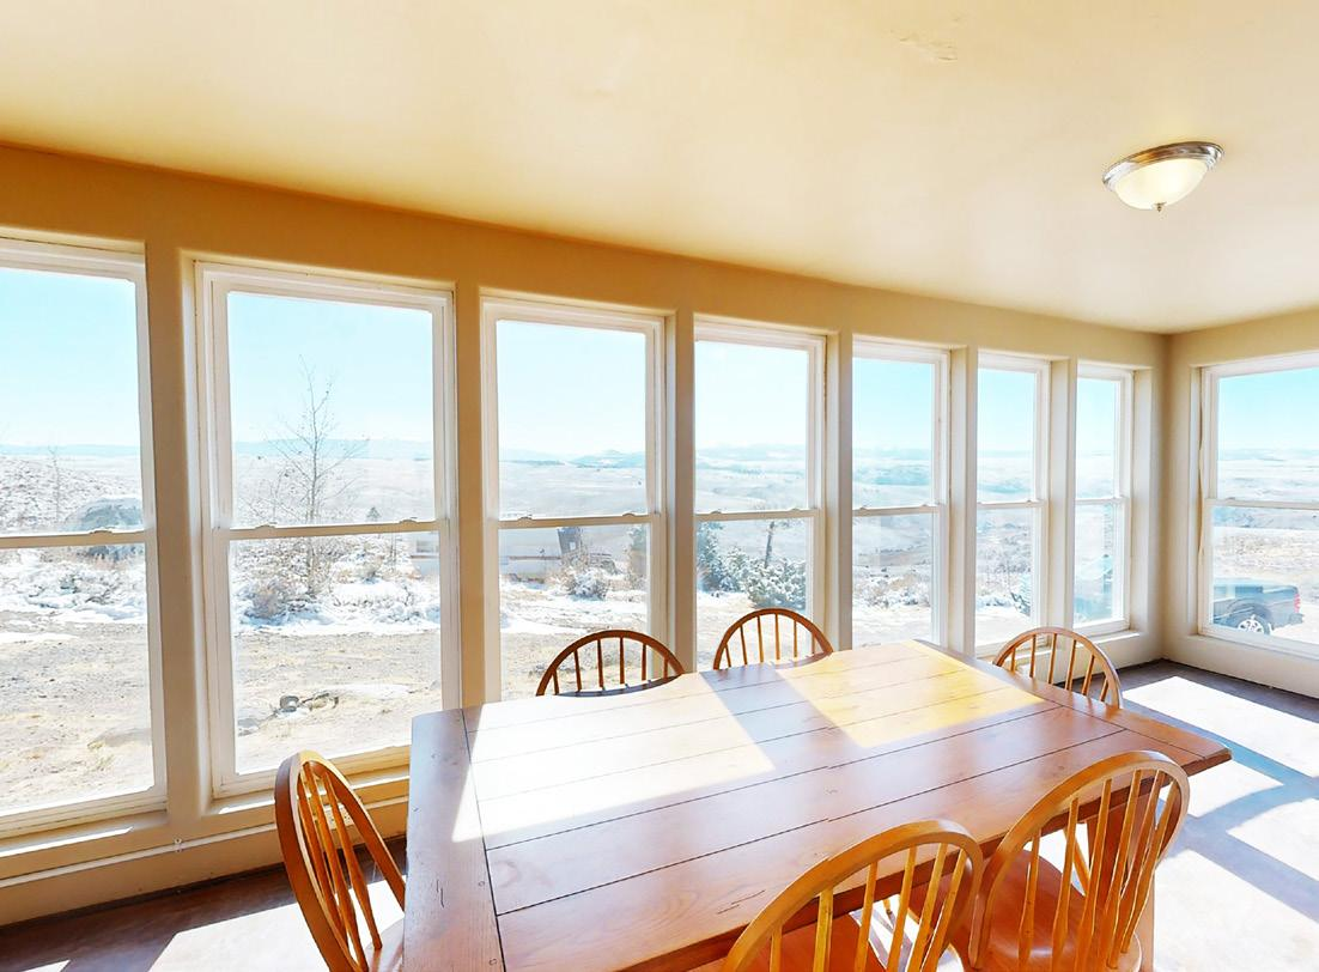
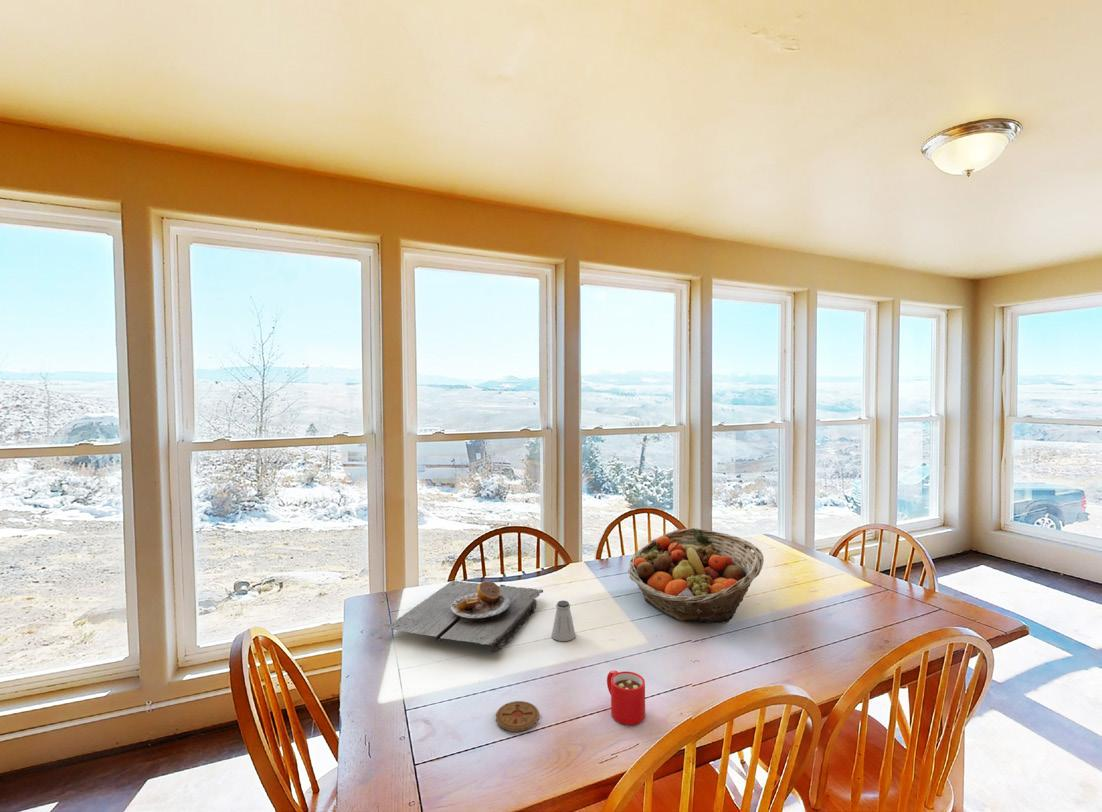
+ mug [606,669,646,726]
+ plate [386,580,544,654]
+ coaster [495,700,540,732]
+ saltshaker [551,600,576,642]
+ fruit basket [627,527,765,624]
